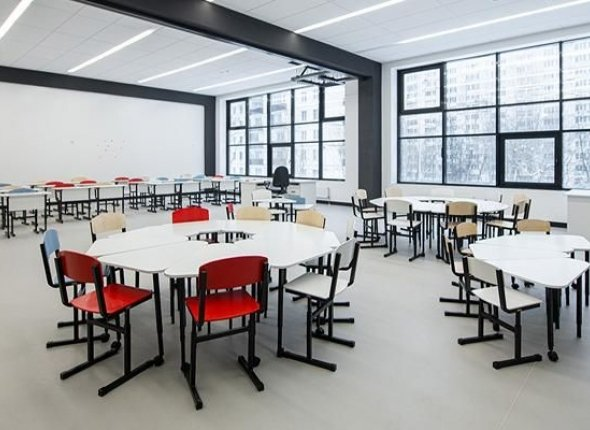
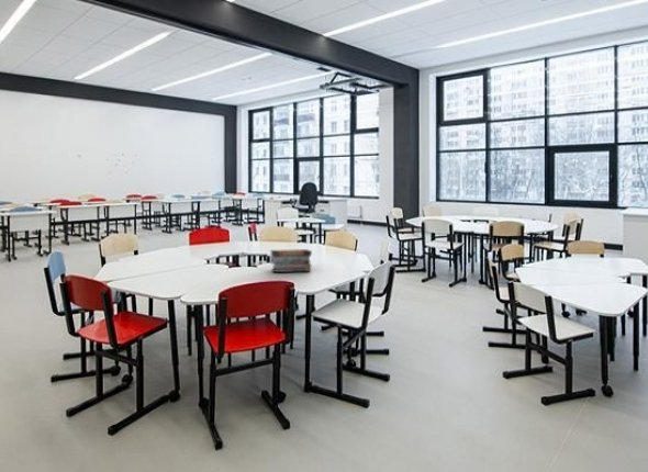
+ book stack [268,248,313,273]
